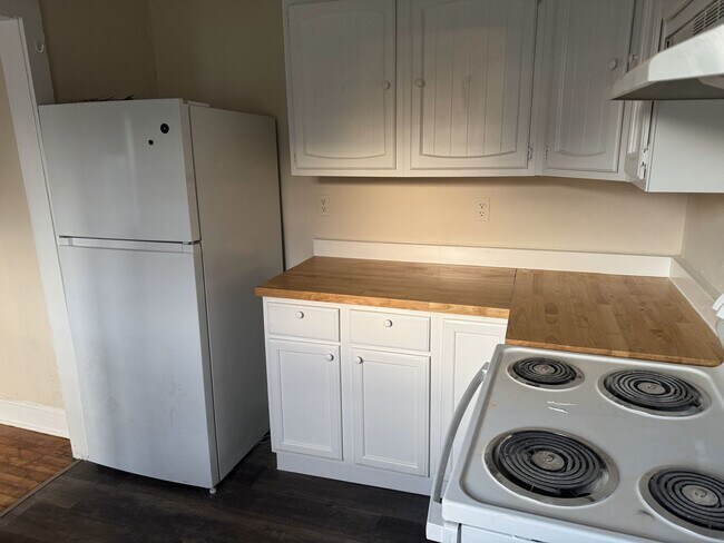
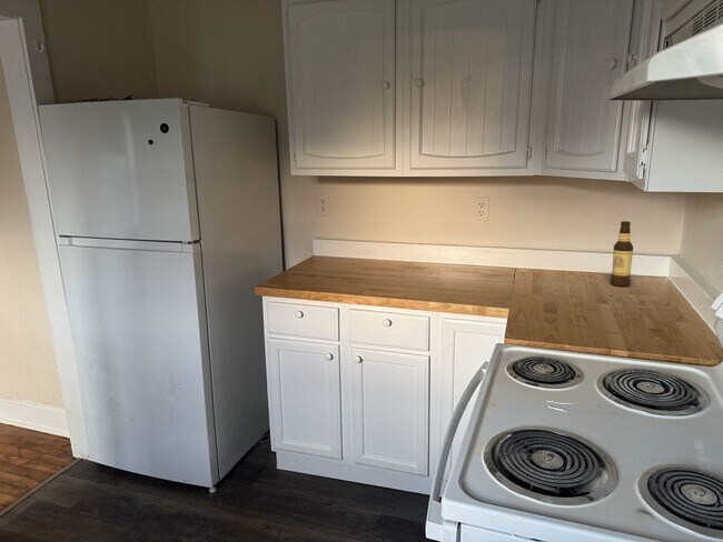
+ bottle [610,220,634,288]
